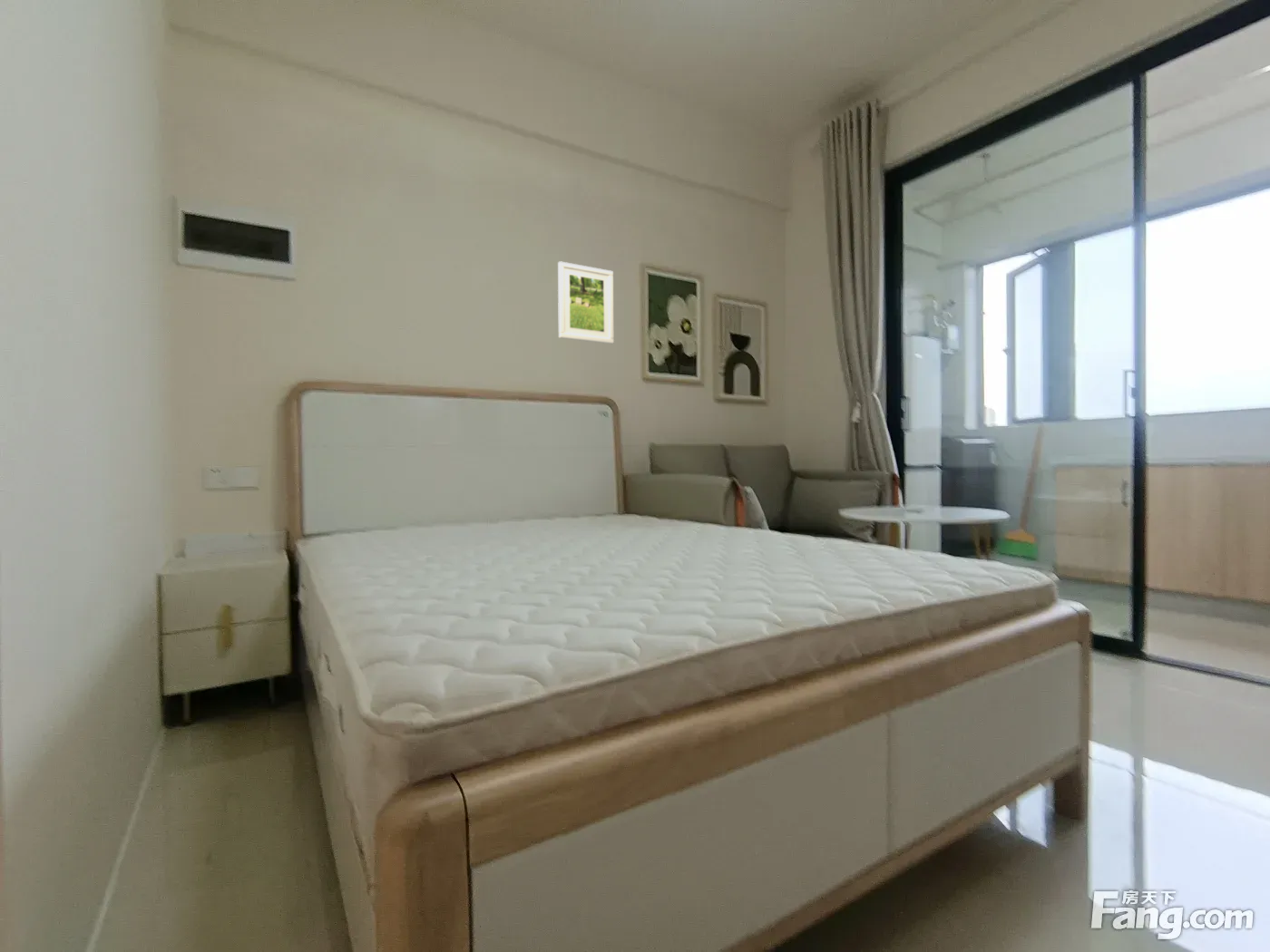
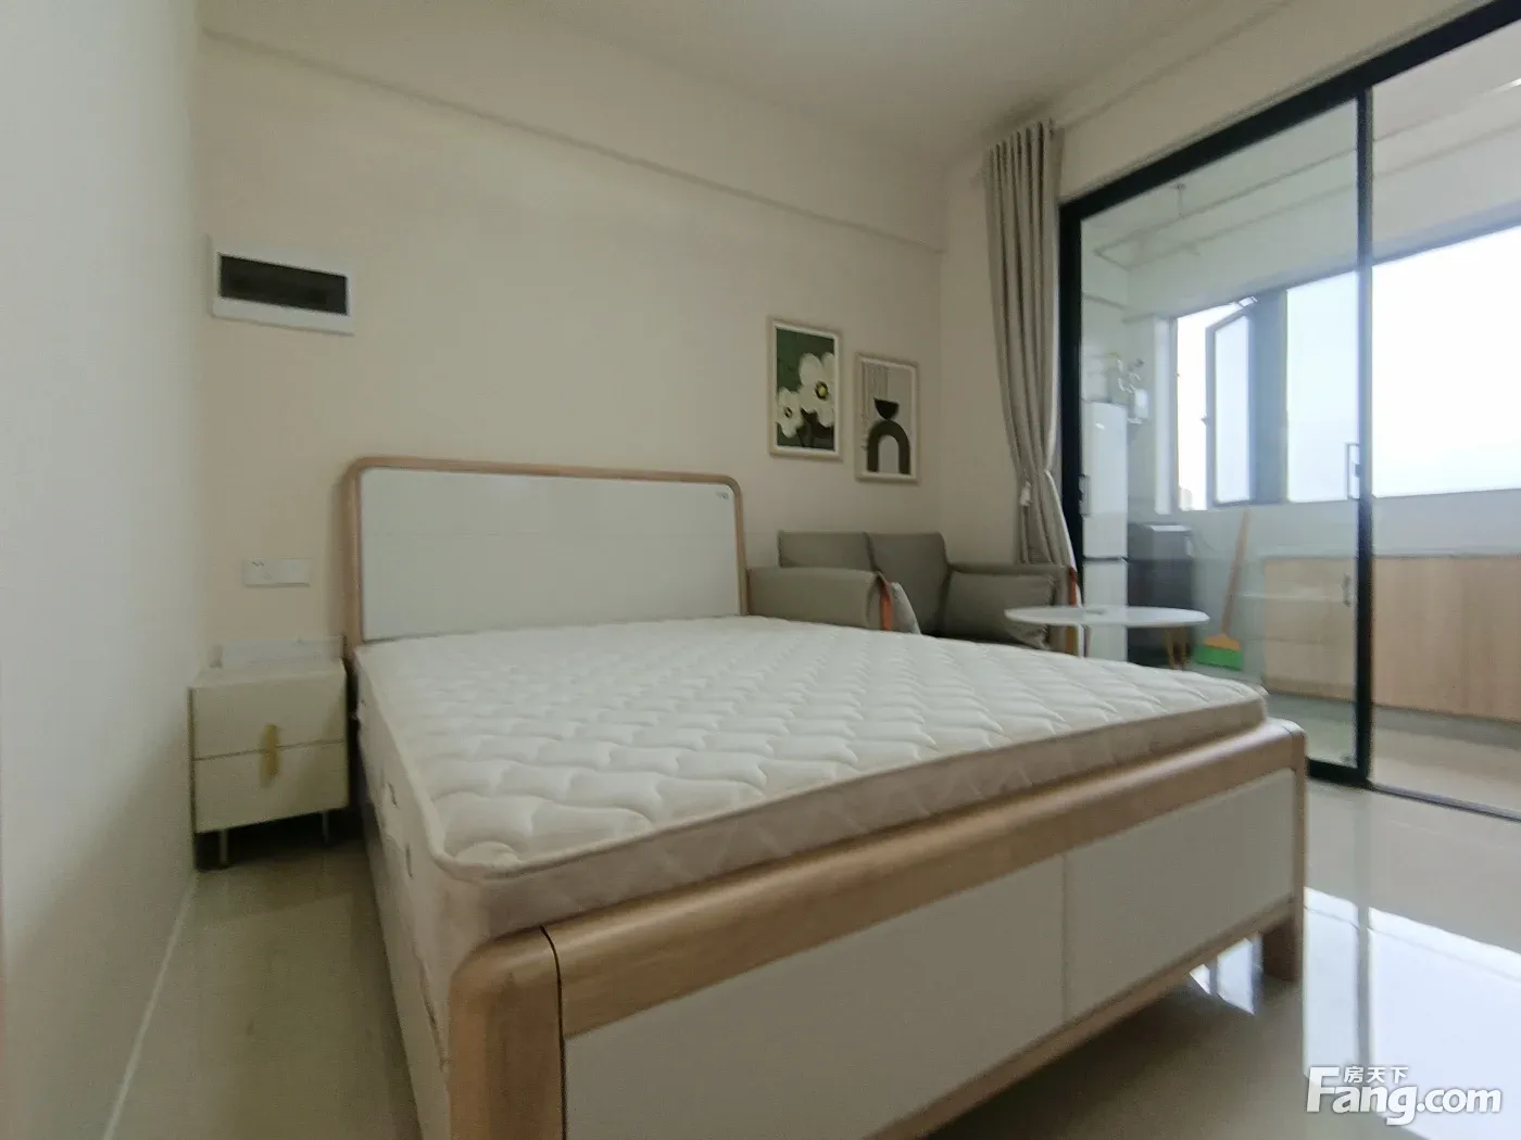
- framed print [557,260,615,345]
